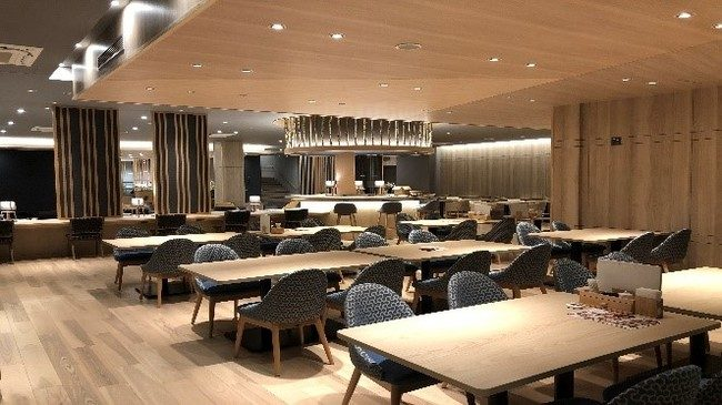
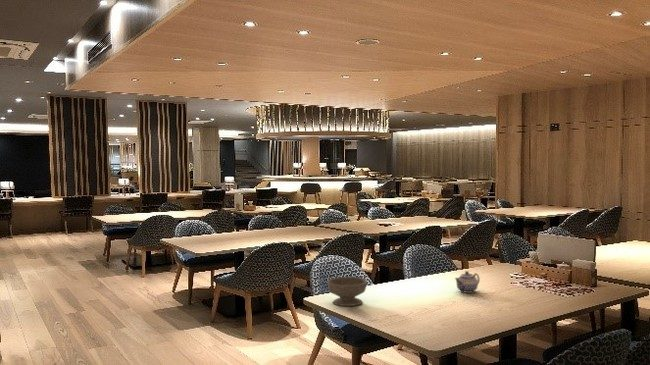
+ bowl [326,276,368,307]
+ teapot [454,270,481,294]
